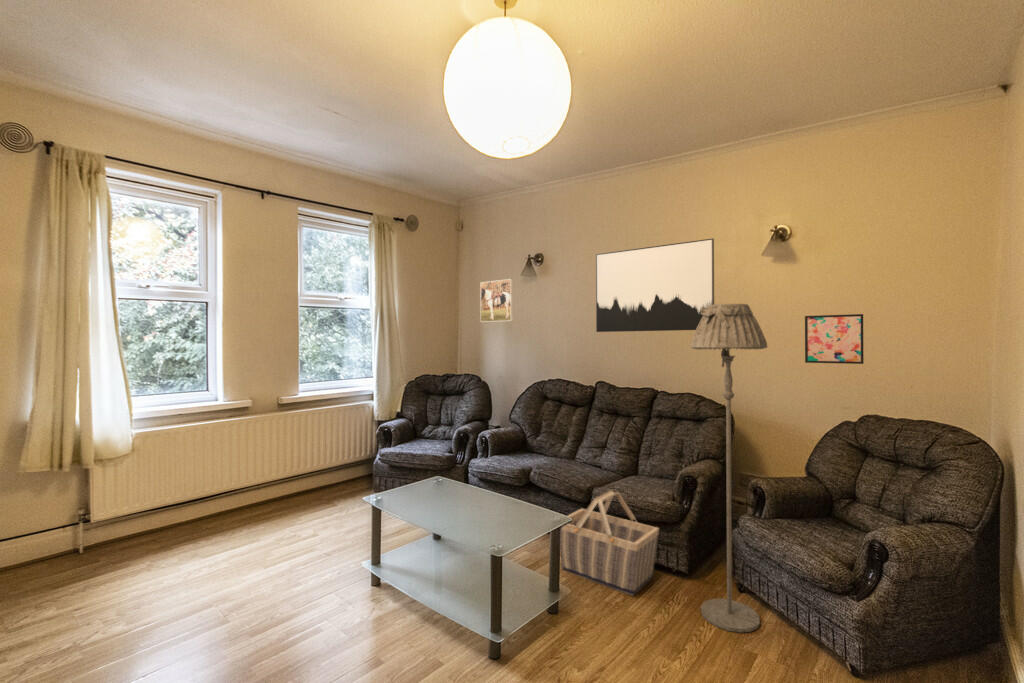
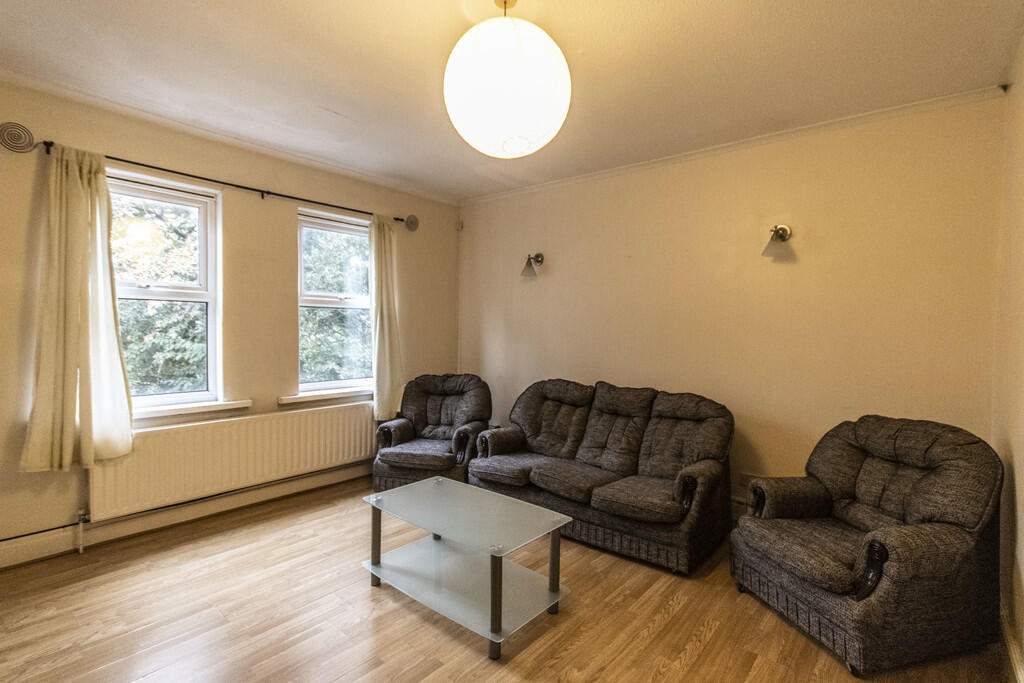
- basket [559,489,660,597]
- wall art [804,313,865,365]
- floor lamp [690,302,768,633]
- wall art [595,238,715,333]
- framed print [479,278,514,323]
